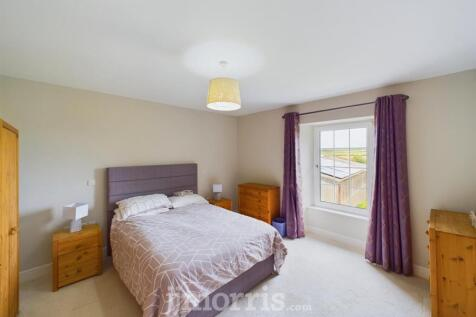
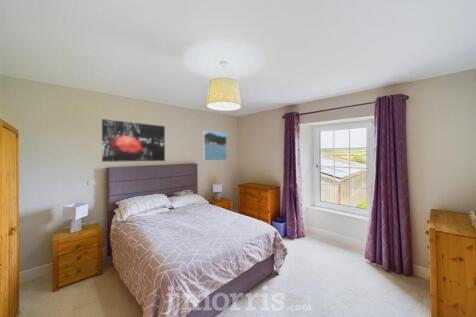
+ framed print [202,130,228,162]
+ wall art [101,118,166,163]
